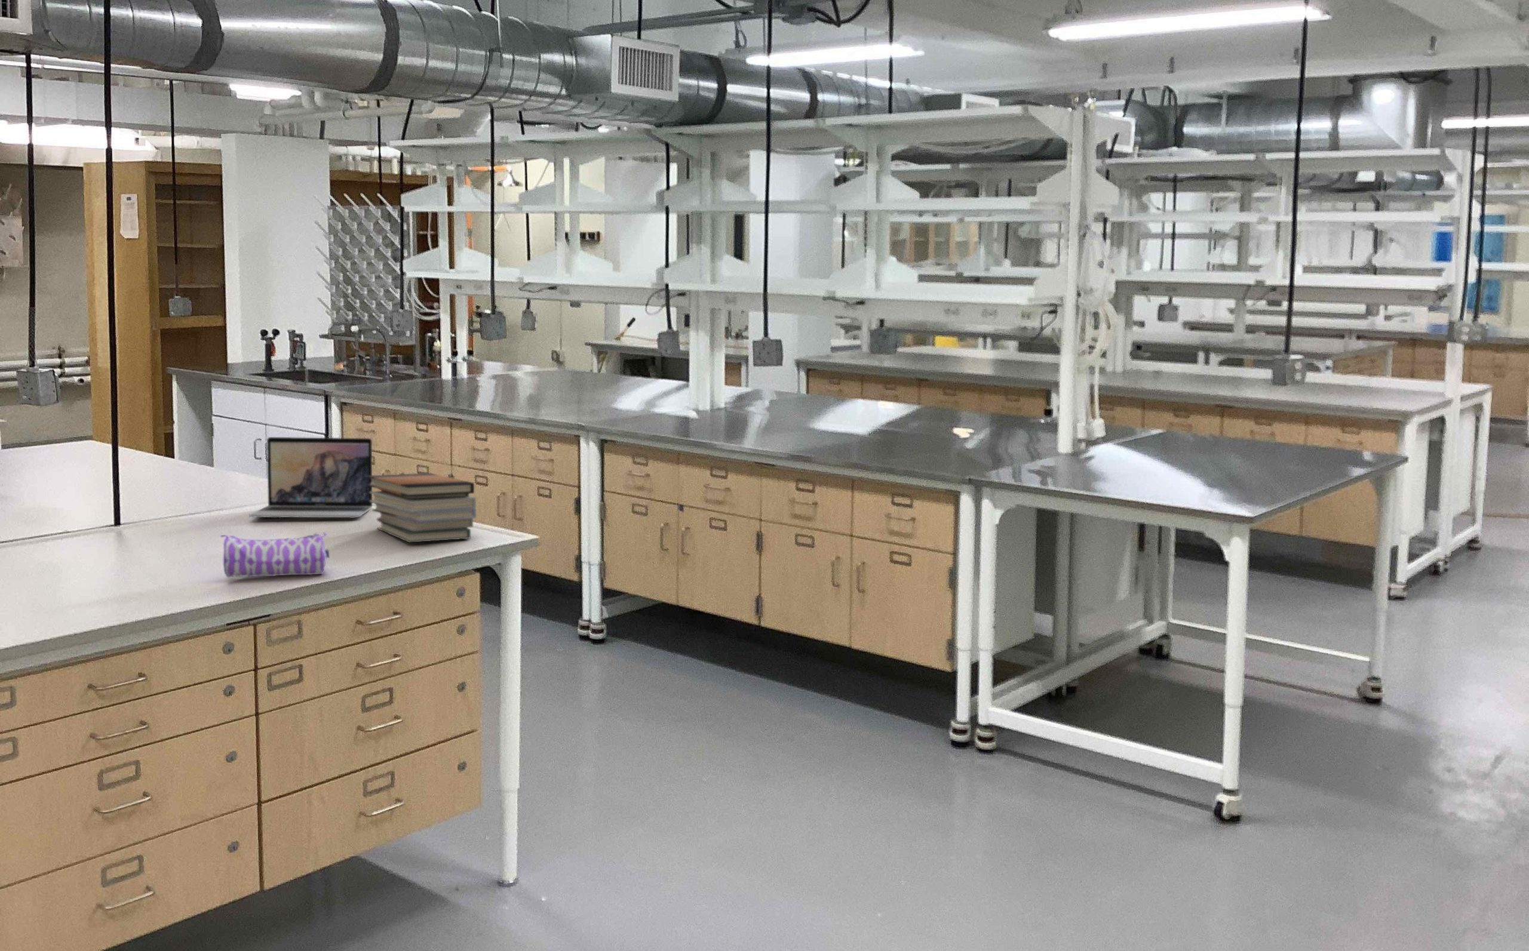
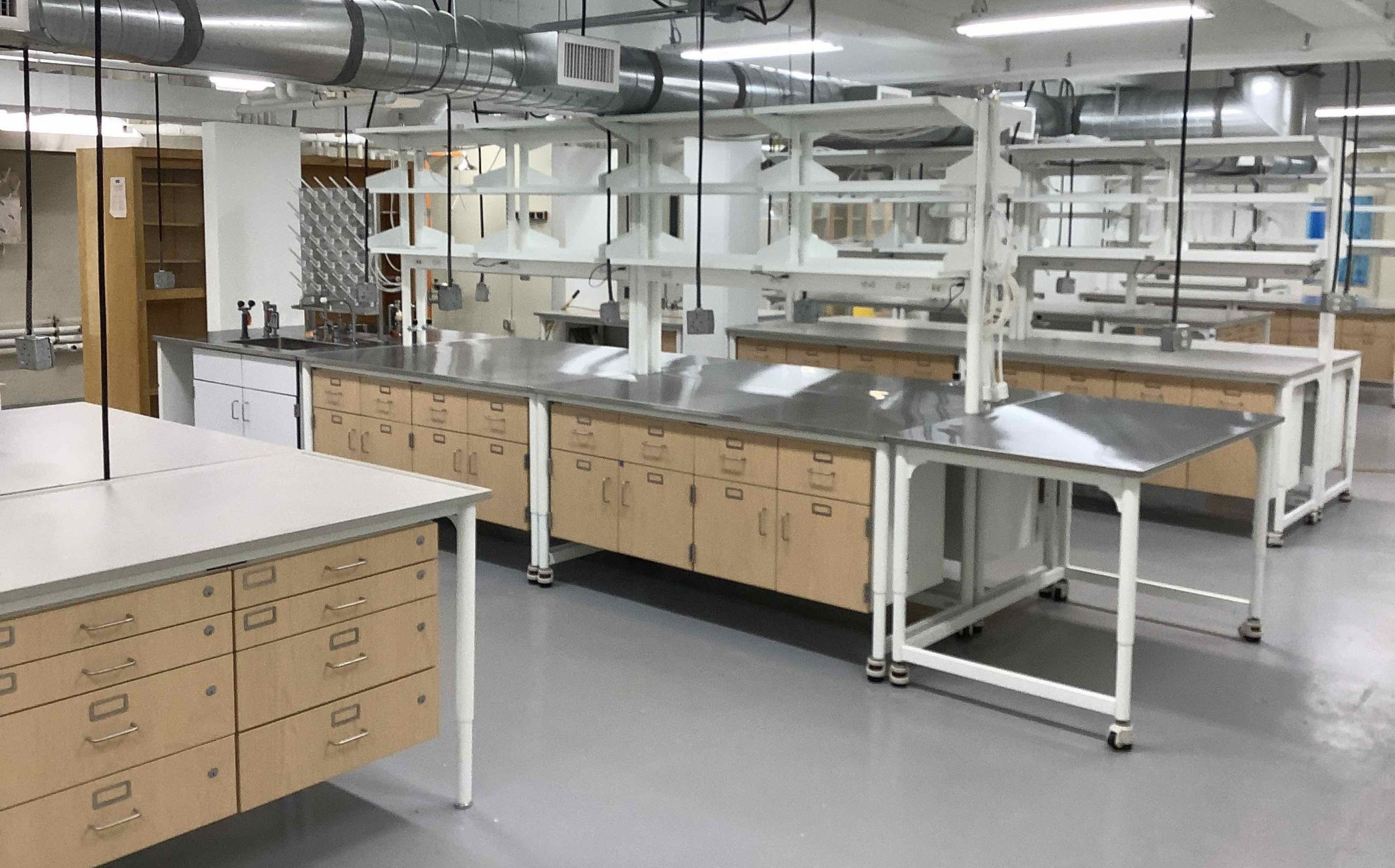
- book stack [367,472,477,543]
- pencil case [220,531,330,577]
- laptop [249,436,373,519]
